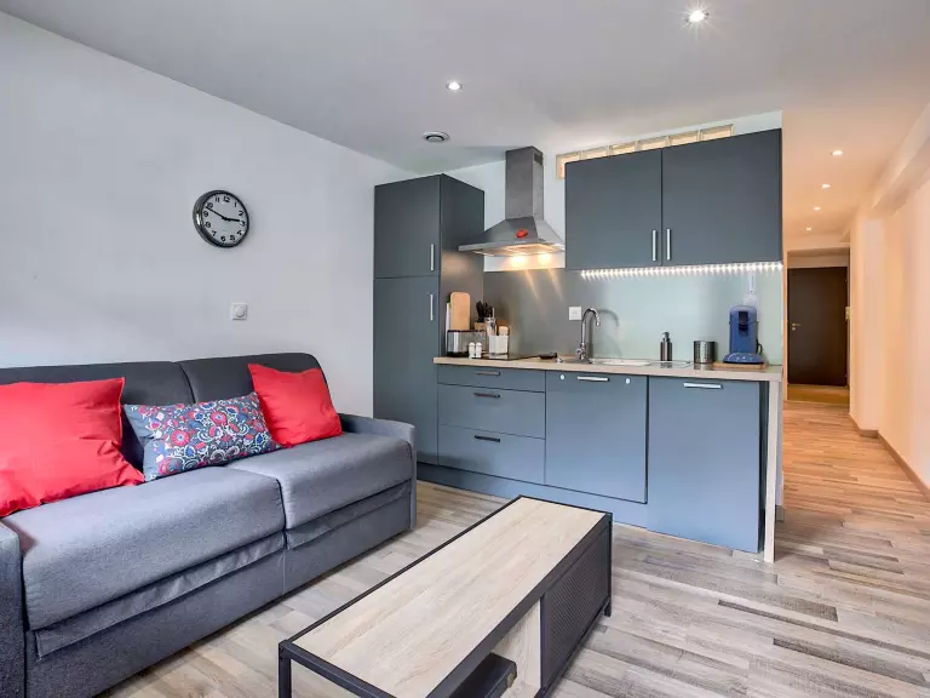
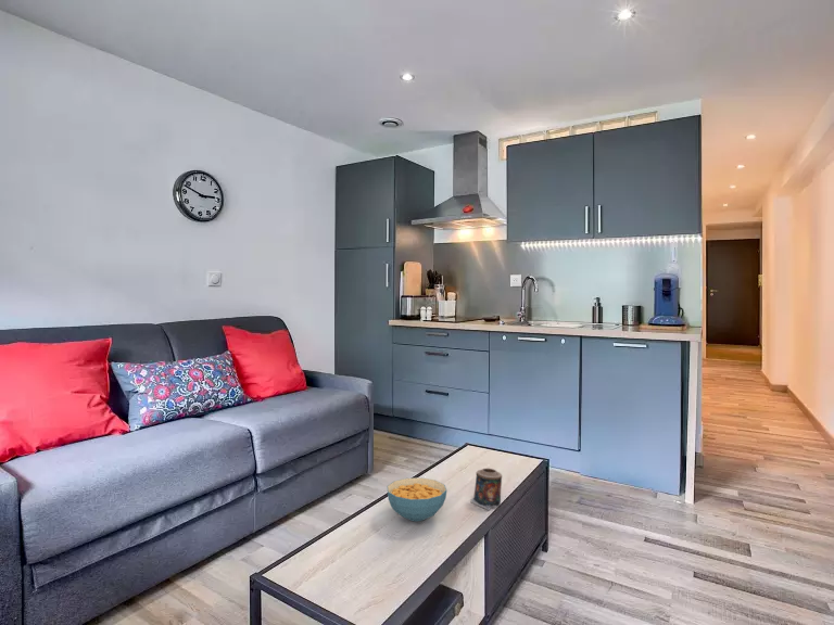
+ candle [470,468,503,511]
+ cereal bowl [386,476,447,522]
